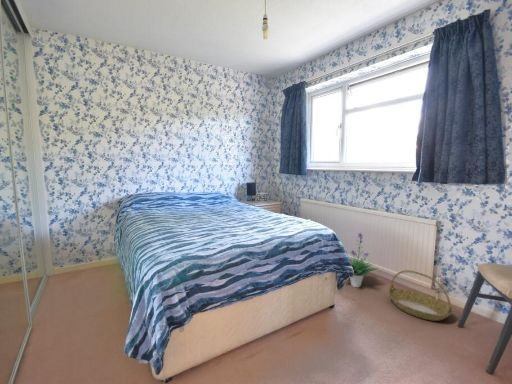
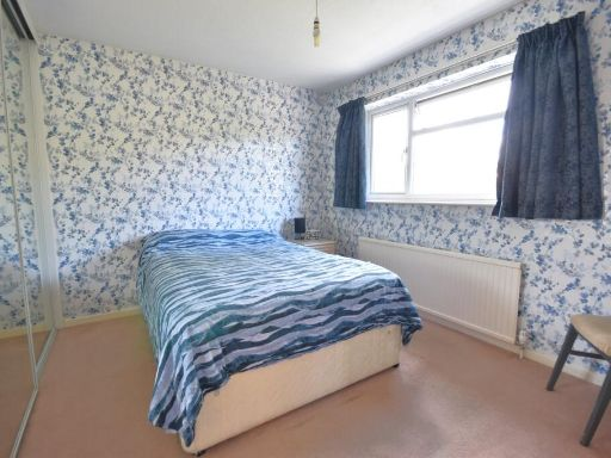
- basket [387,269,453,322]
- potted plant [344,231,379,288]
